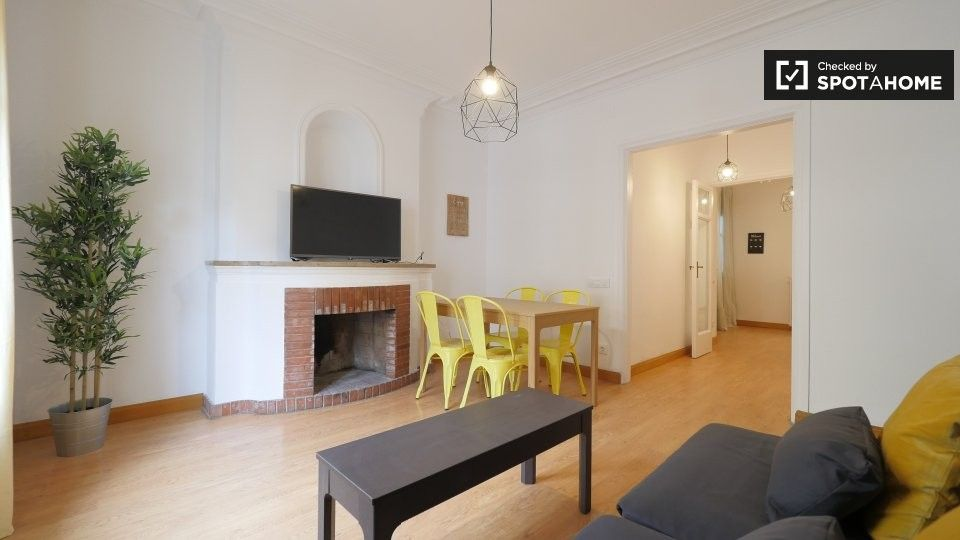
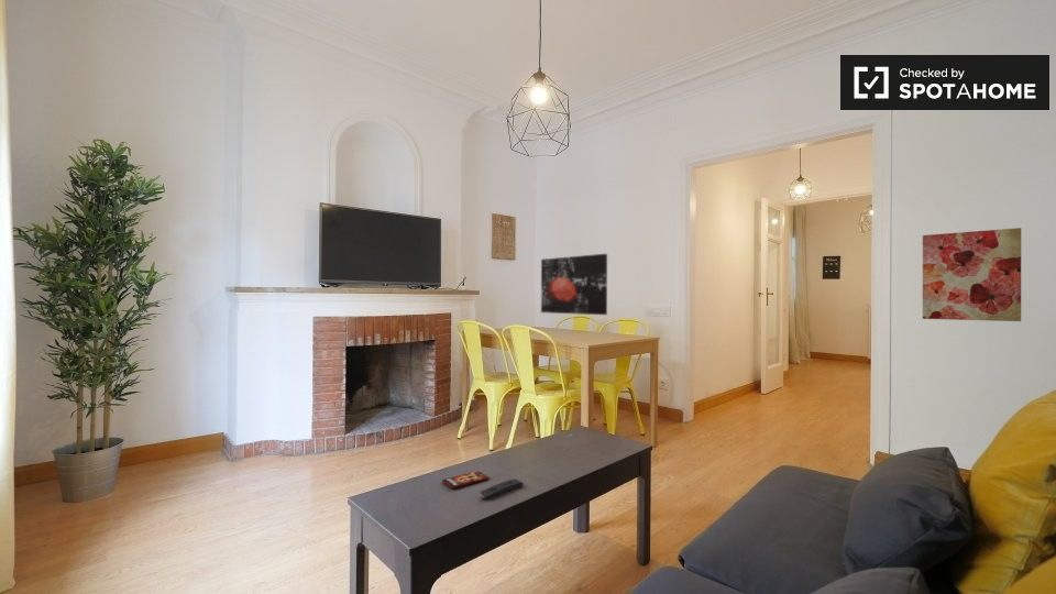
+ remote control [479,479,525,499]
+ wall art [540,253,608,316]
+ wall art [922,227,1022,322]
+ smartphone [441,470,490,490]
